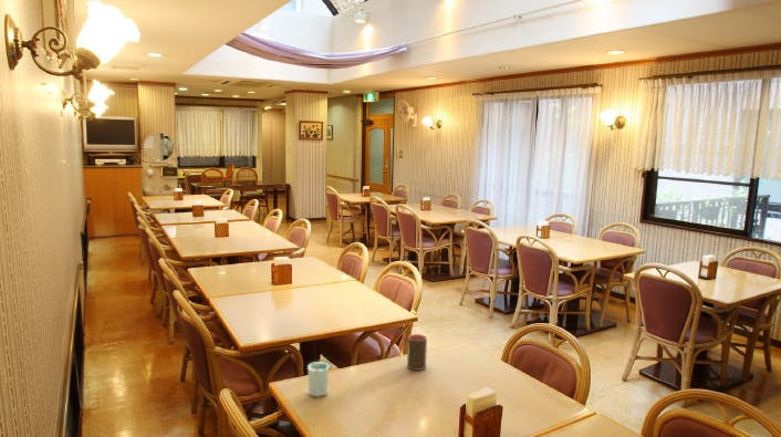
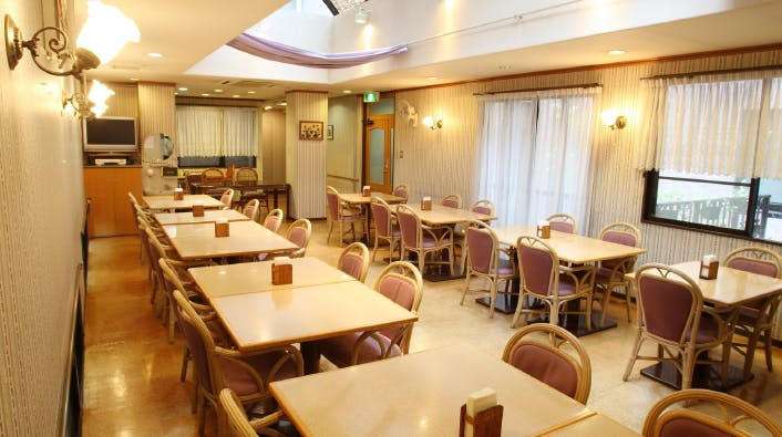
- cup [406,333,428,372]
- cup [306,357,330,398]
